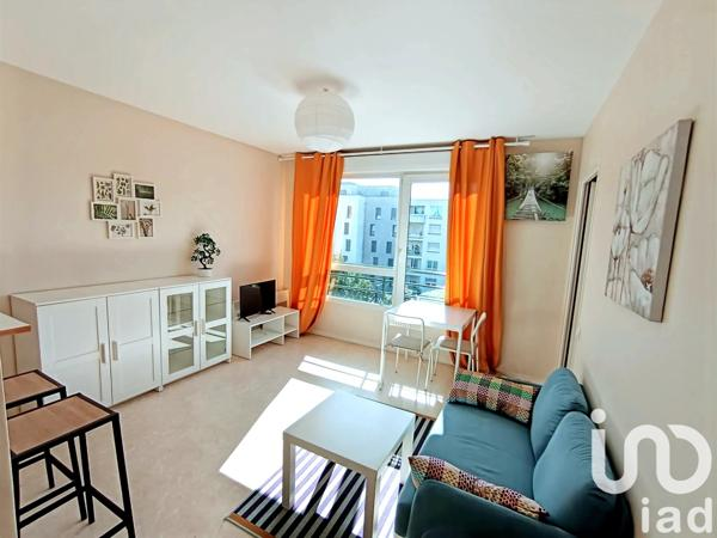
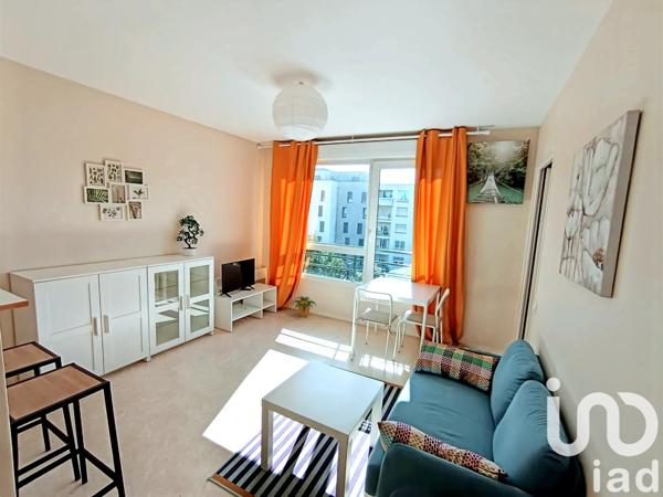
+ potted plant [292,295,317,318]
